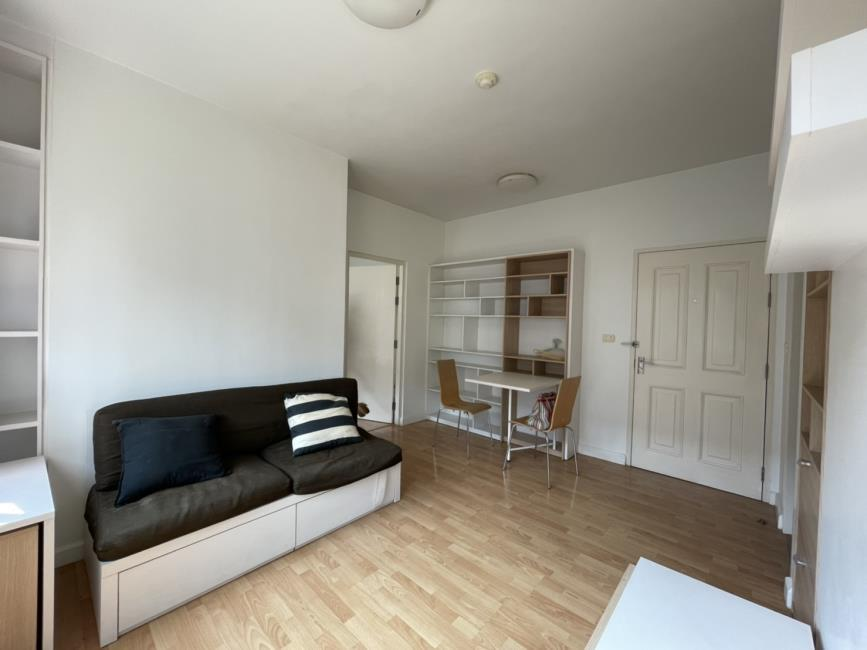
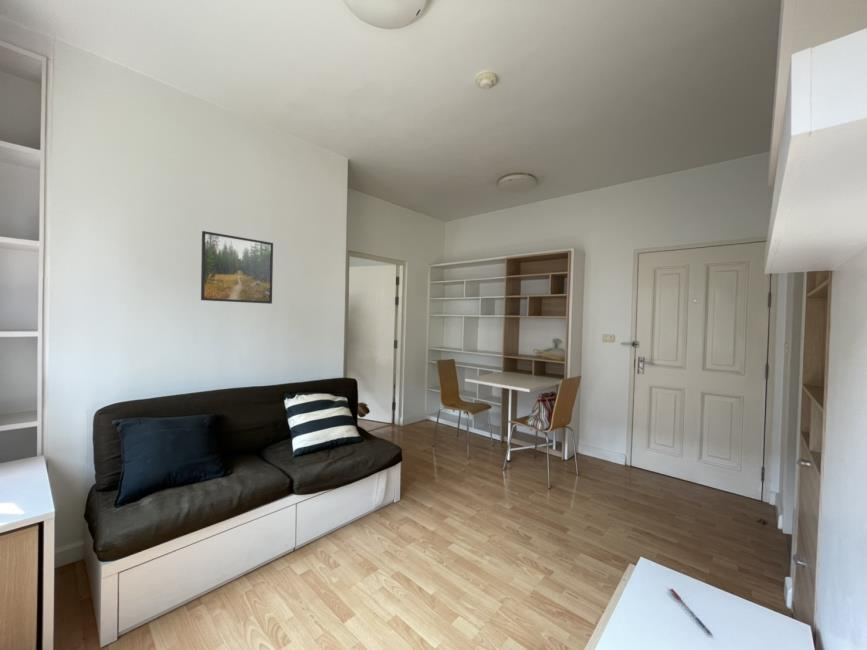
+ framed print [200,230,274,305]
+ pen [670,588,713,637]
